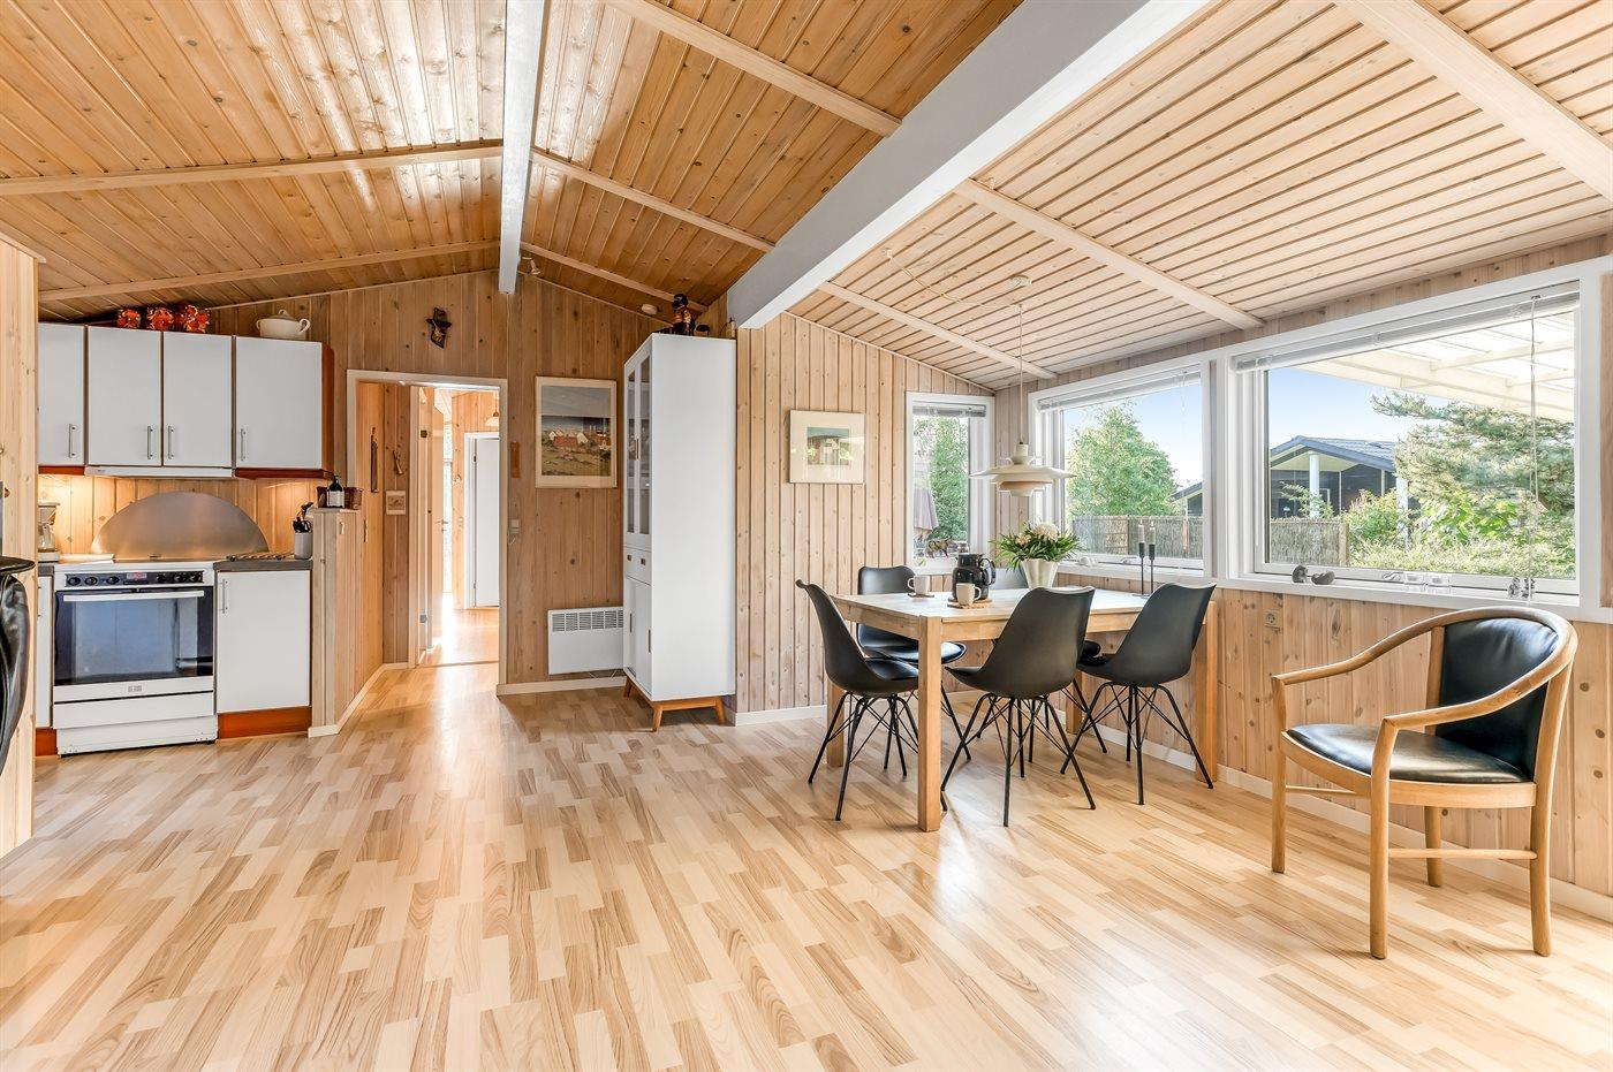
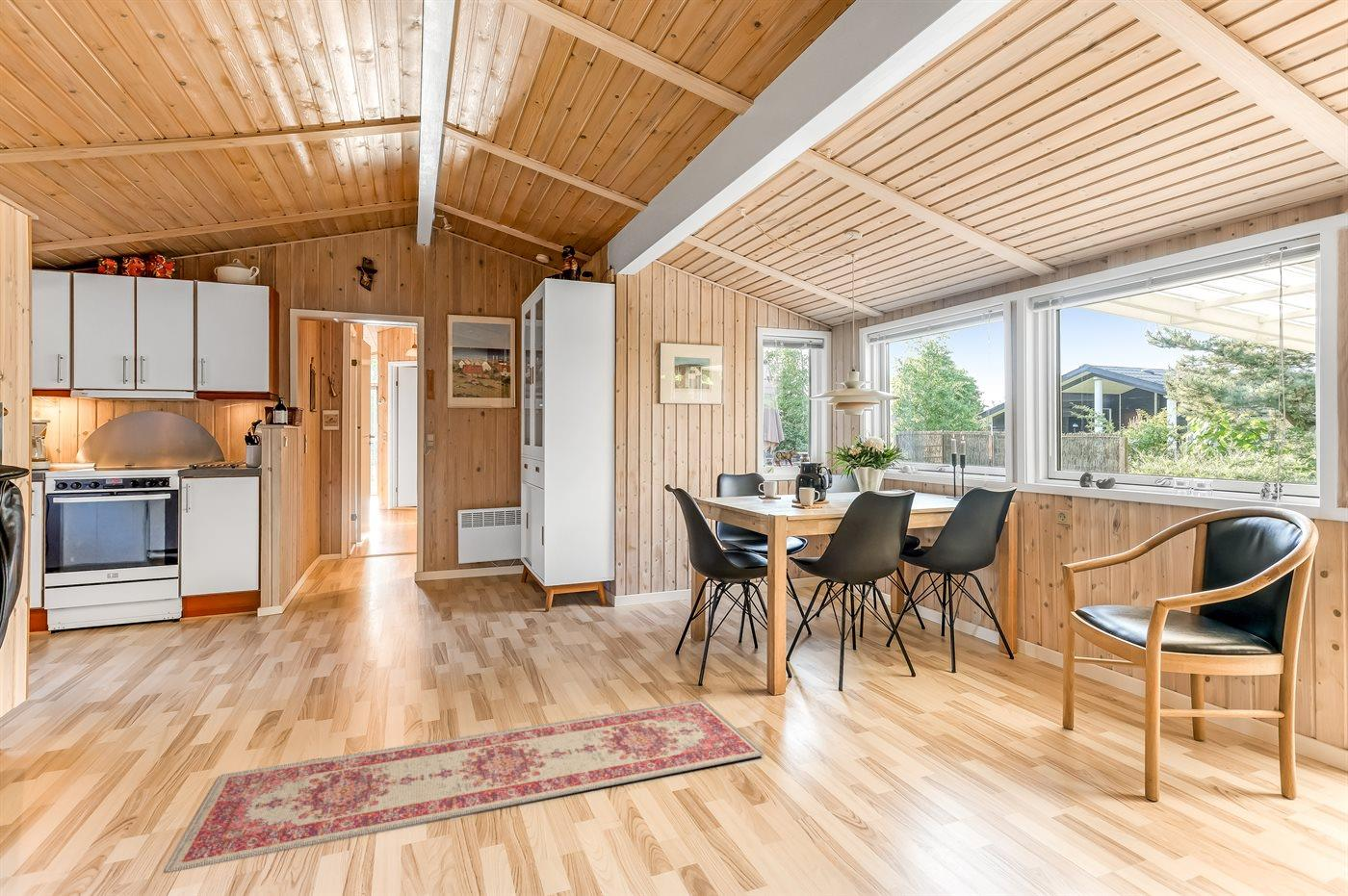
+ rug [163,699,765,874]
